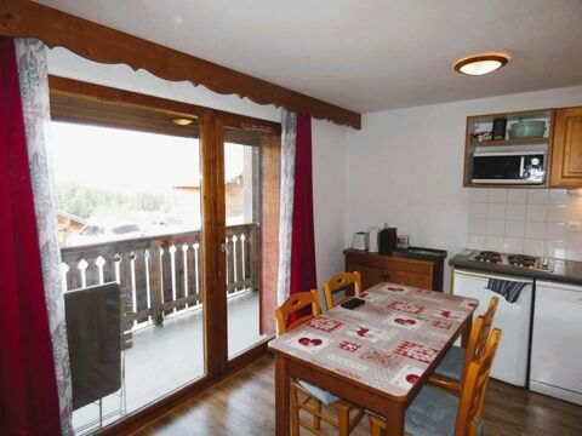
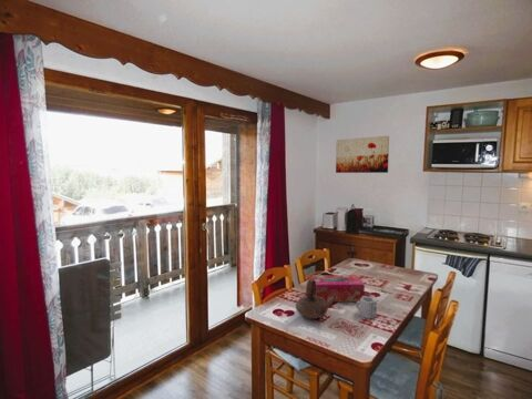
+ cup [356,296,378,320]
+ wall art [335,135,390,174]
+ tissue box [308,274,366,303]
+ teapot [295,278,336,320]
